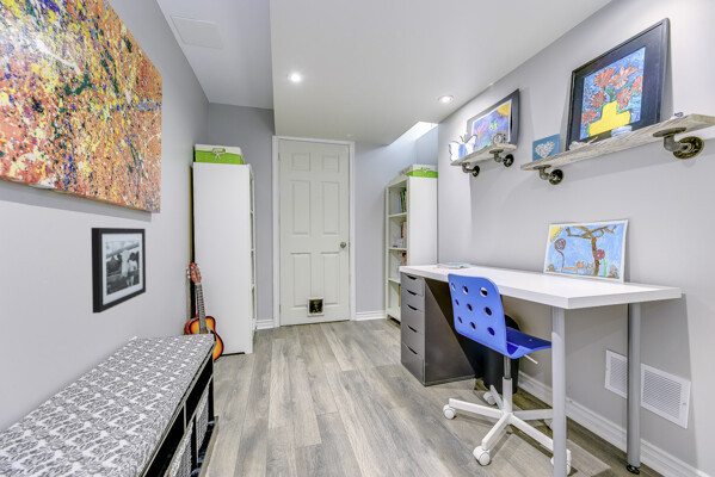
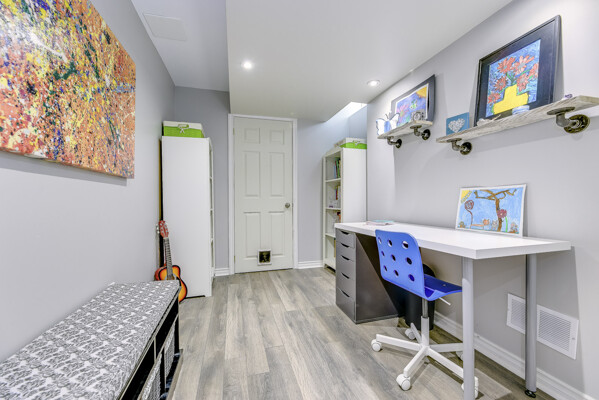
- picture frame [90,227,147,315]
